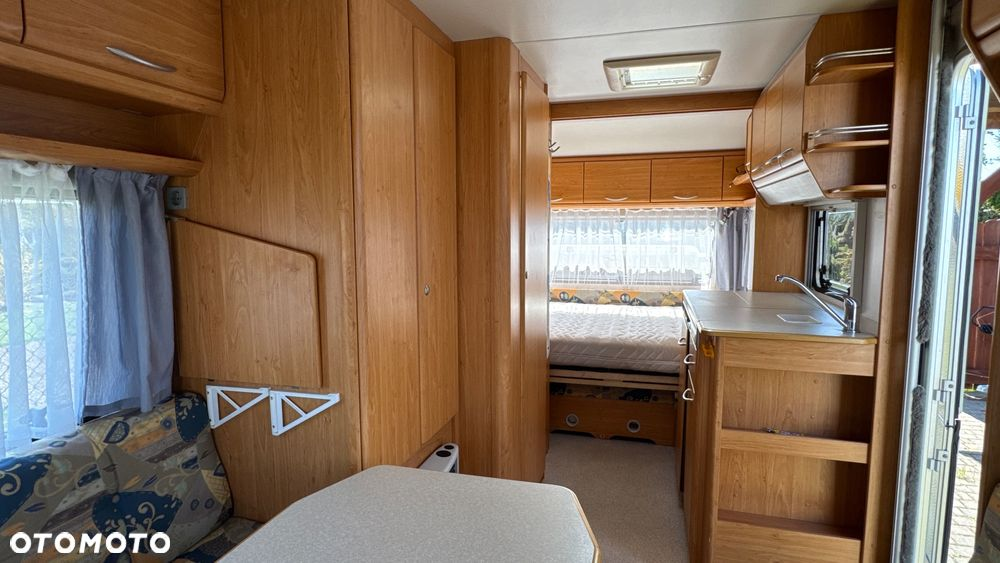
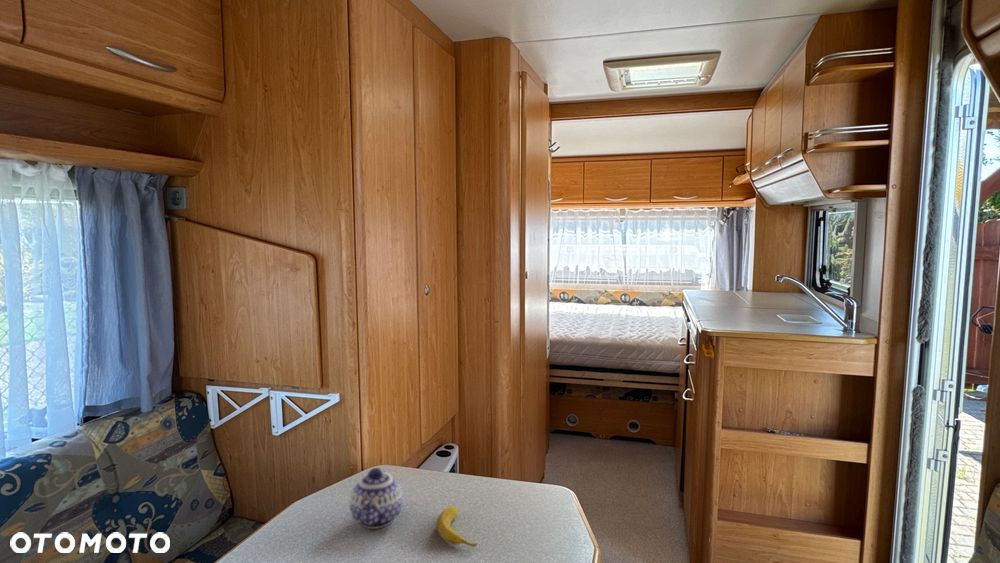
+ teapot [349,467,404,530]
+ banana [435,505,479,548]
